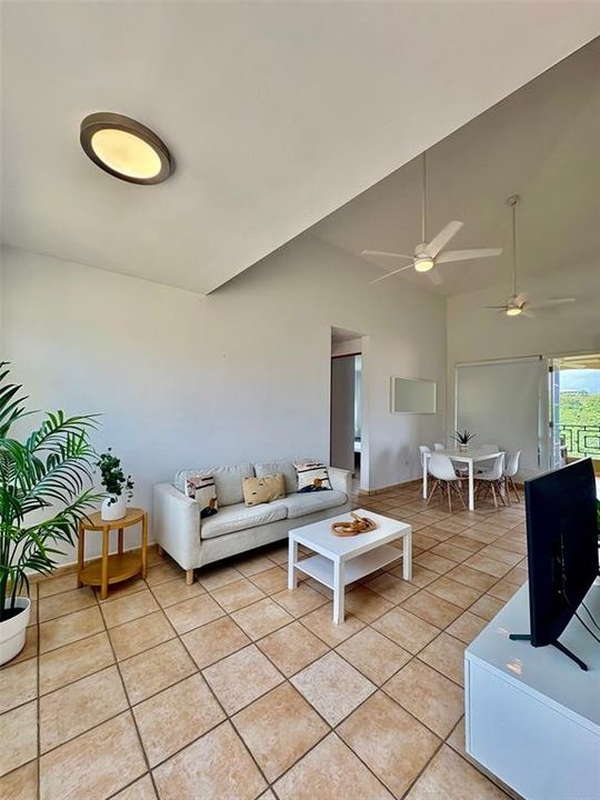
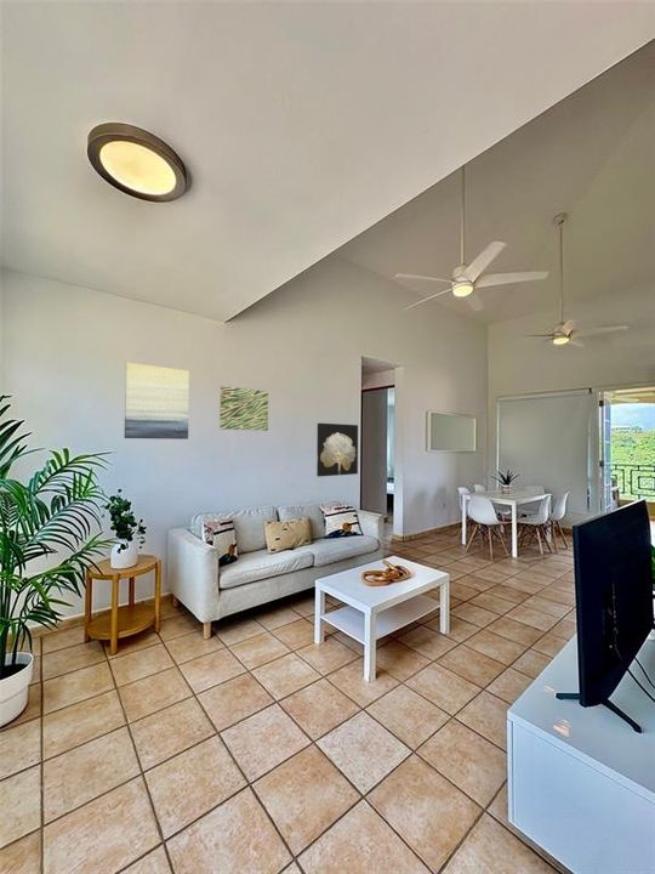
+ wall art [218,385,269,432]
+ wall art [124,362,190,441]
+ wall art [315,422,359,478]
